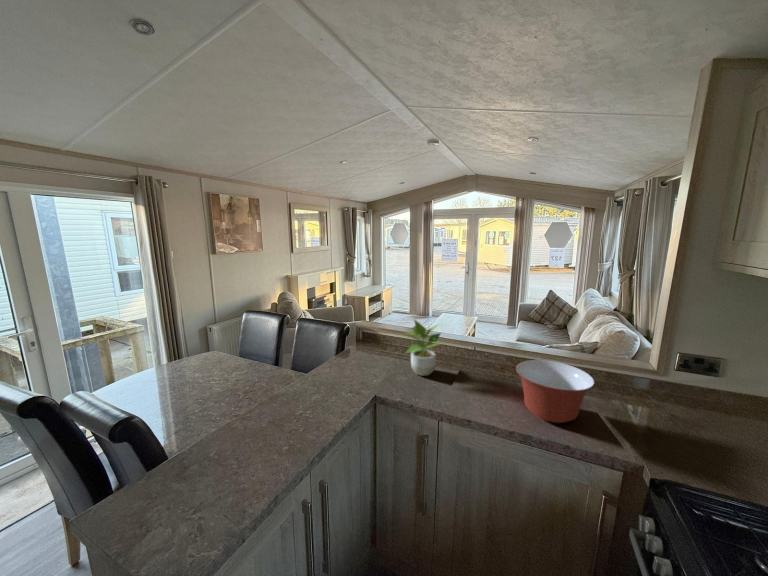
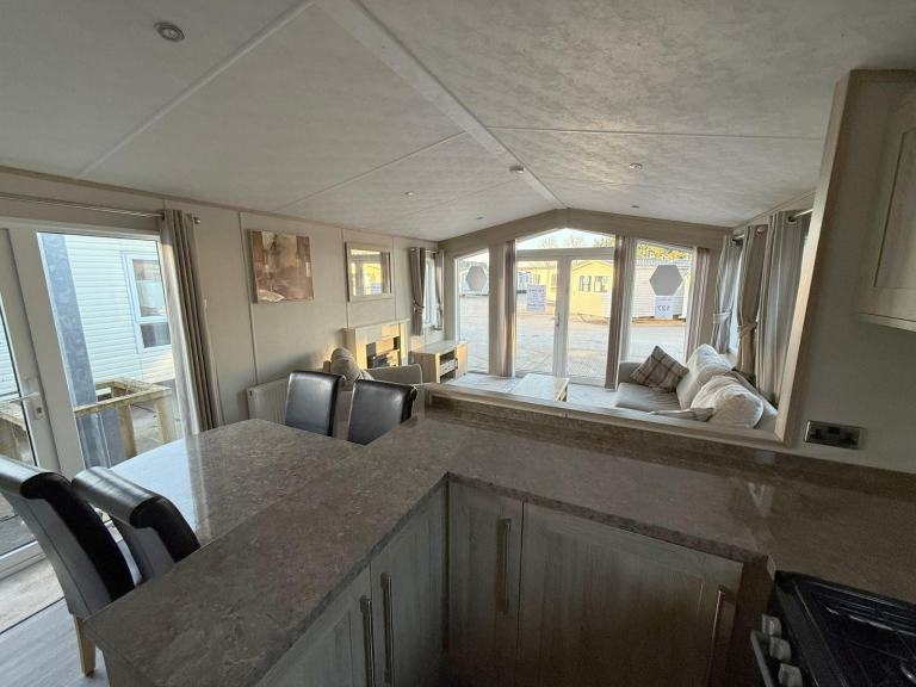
- mixing bowl [515,359,596,424]
- potted plant [396,318,443,377]
